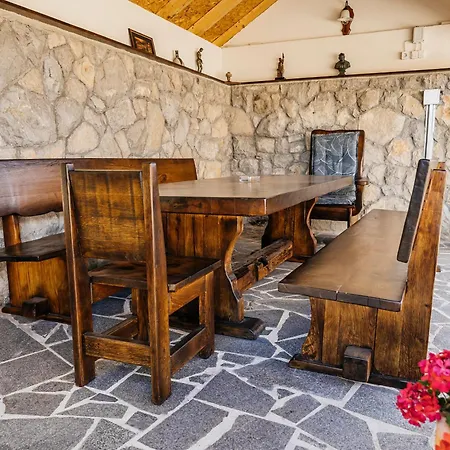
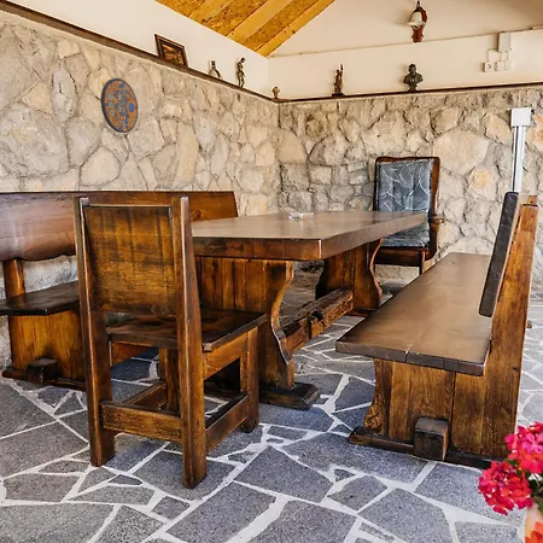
+ manhole cover [99,77,139,134]
